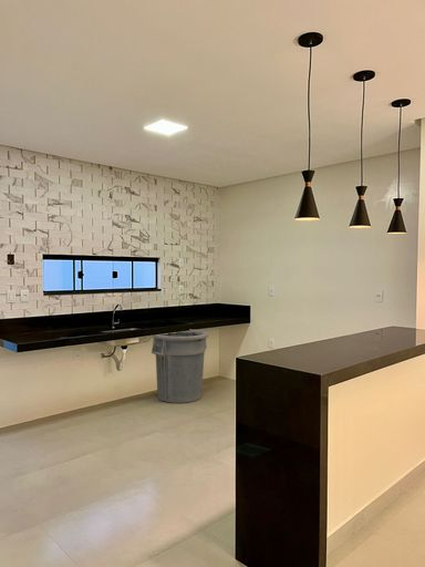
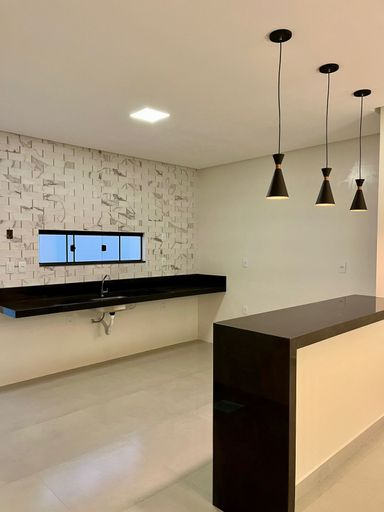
- trash can [151,329,209,404]
